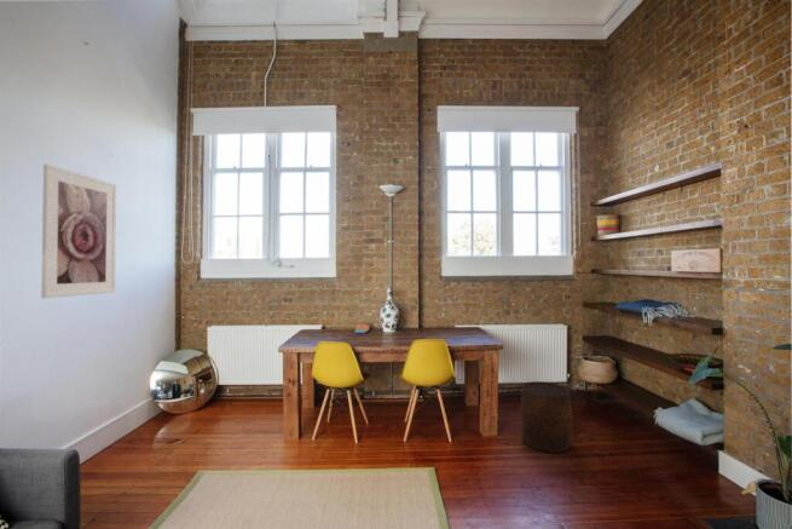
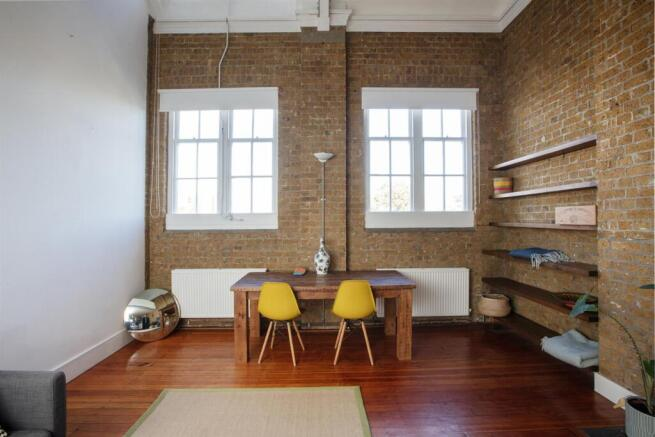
- stool [519,380,574,454]
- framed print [40,163,117,299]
